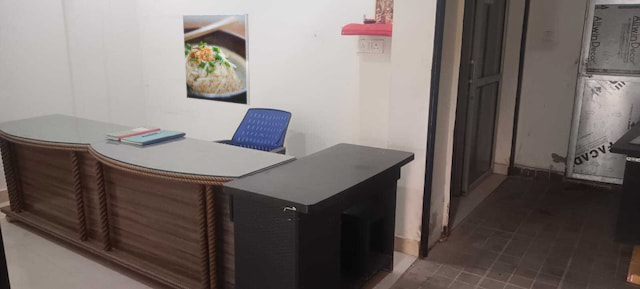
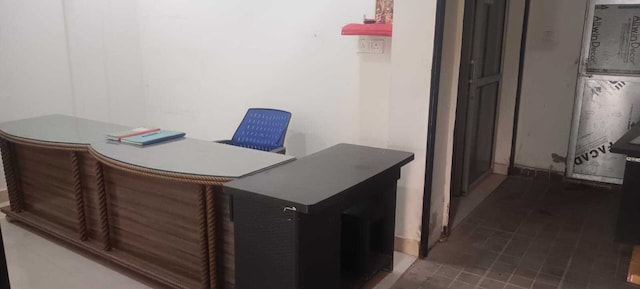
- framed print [181,13,251,106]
